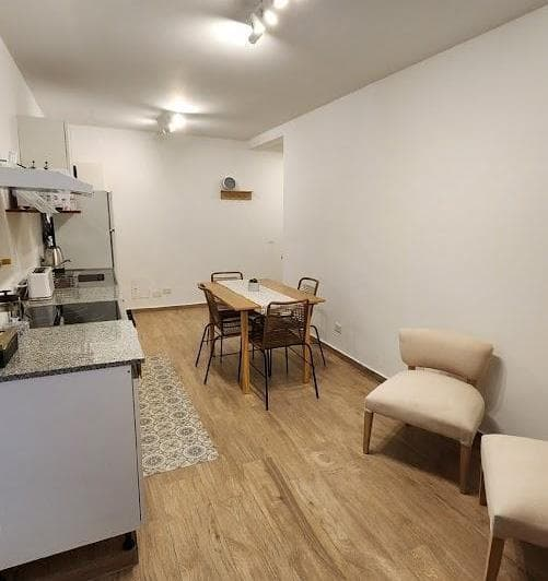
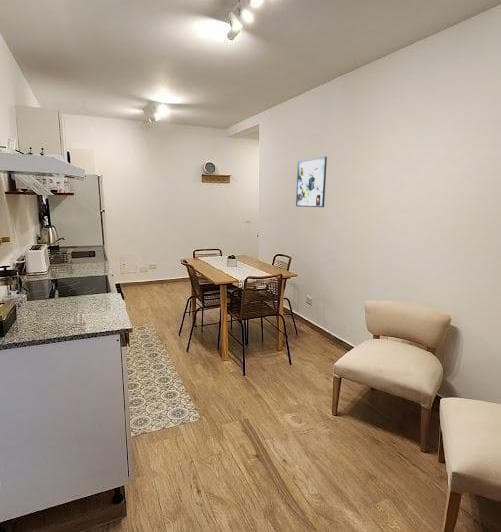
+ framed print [295,156,328,208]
